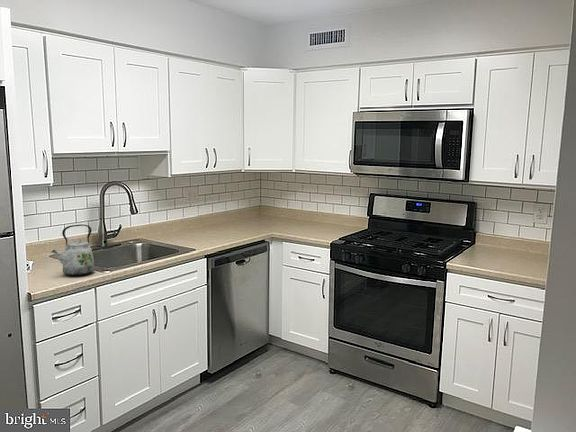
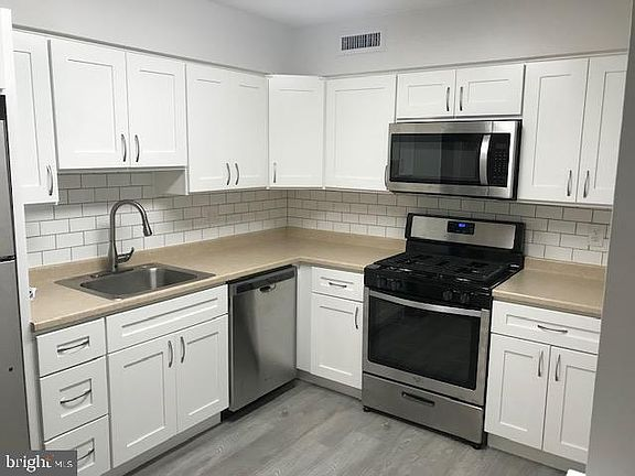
- kettle [51,223,95,277]
